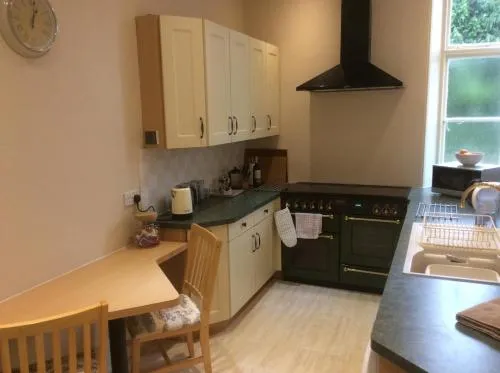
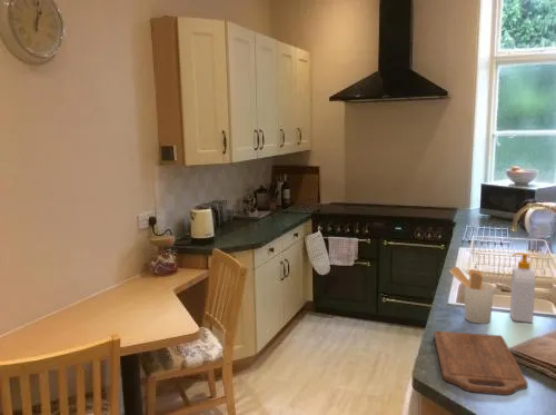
+ utensil holder [448,266,495,325]
+ cutting board [433,330,528,396]
+ soap bottle [509,251,536,324]
